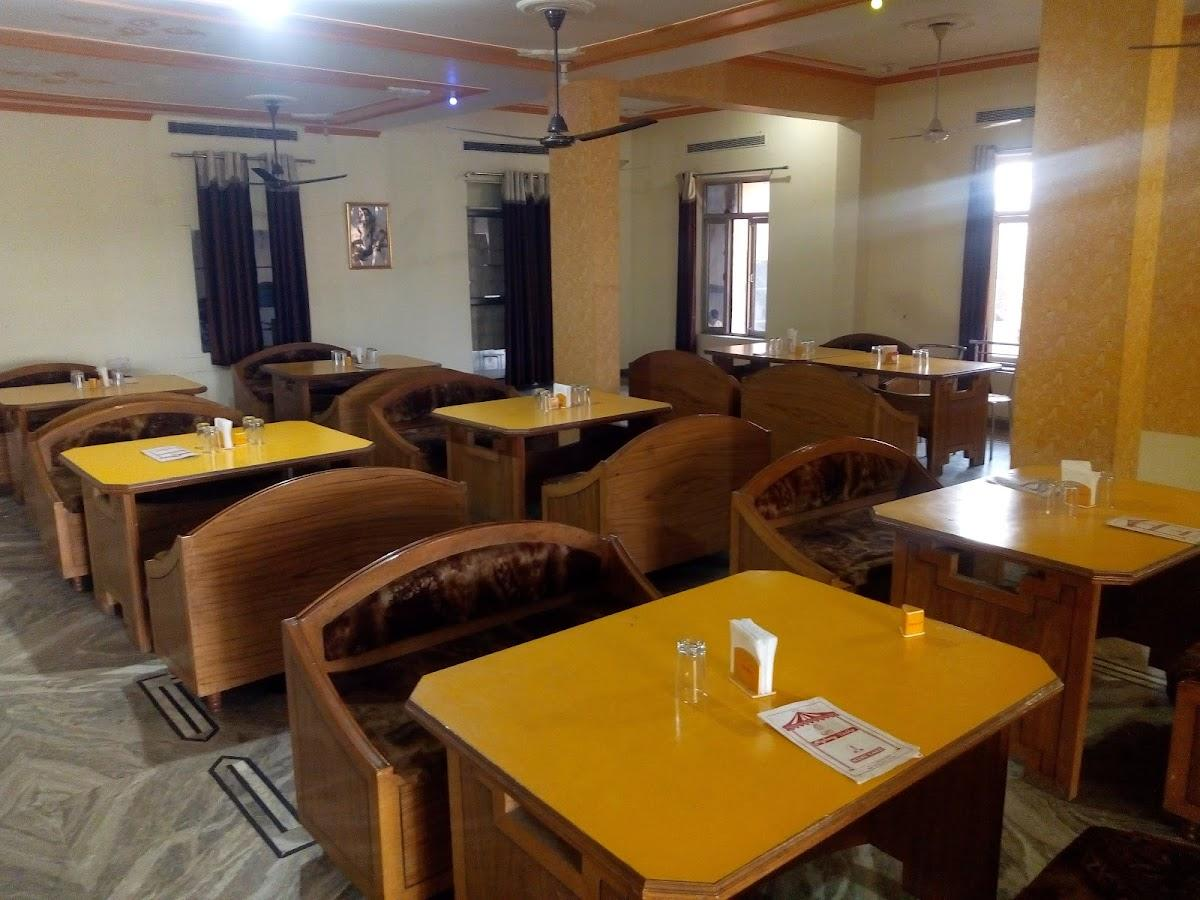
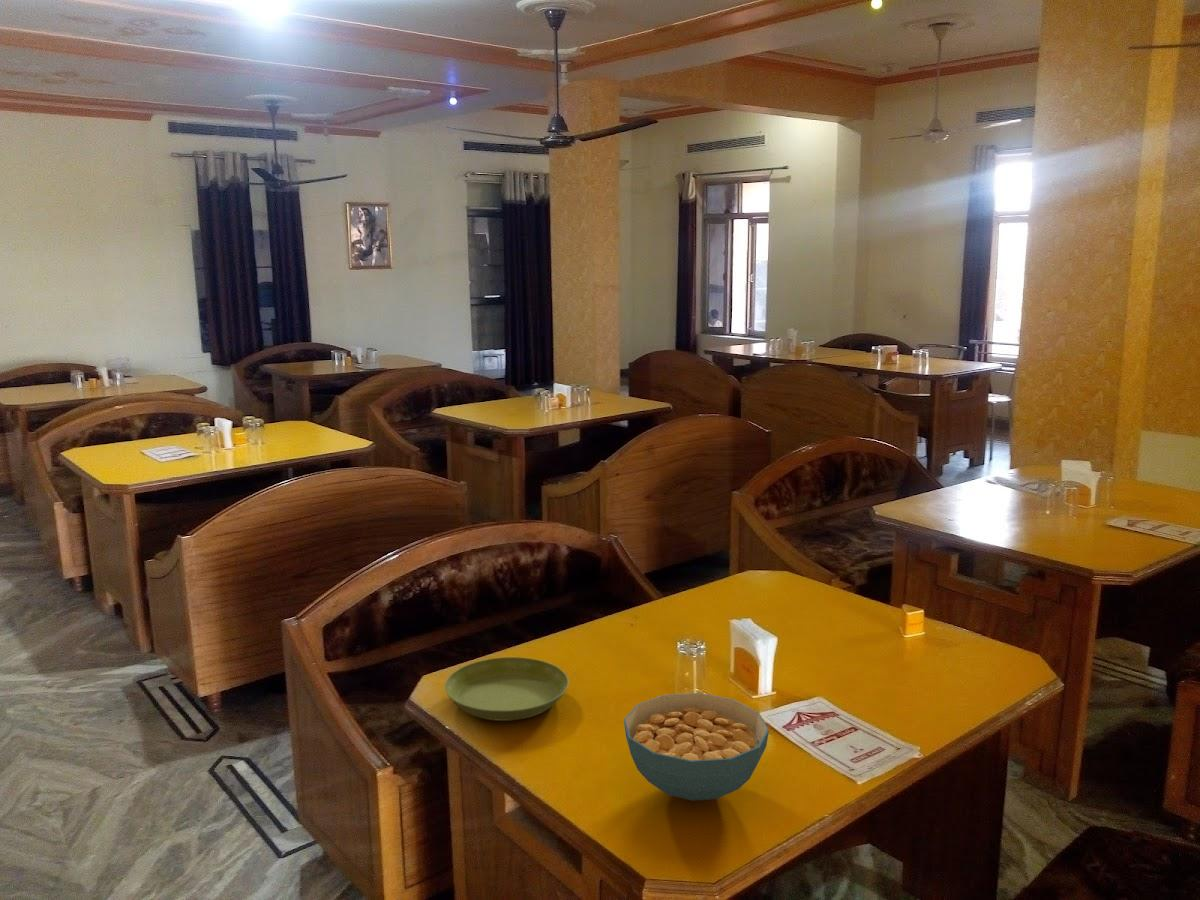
+ cereal bowl [623,692,770,802]
+ saucer [444,656,570,722]
